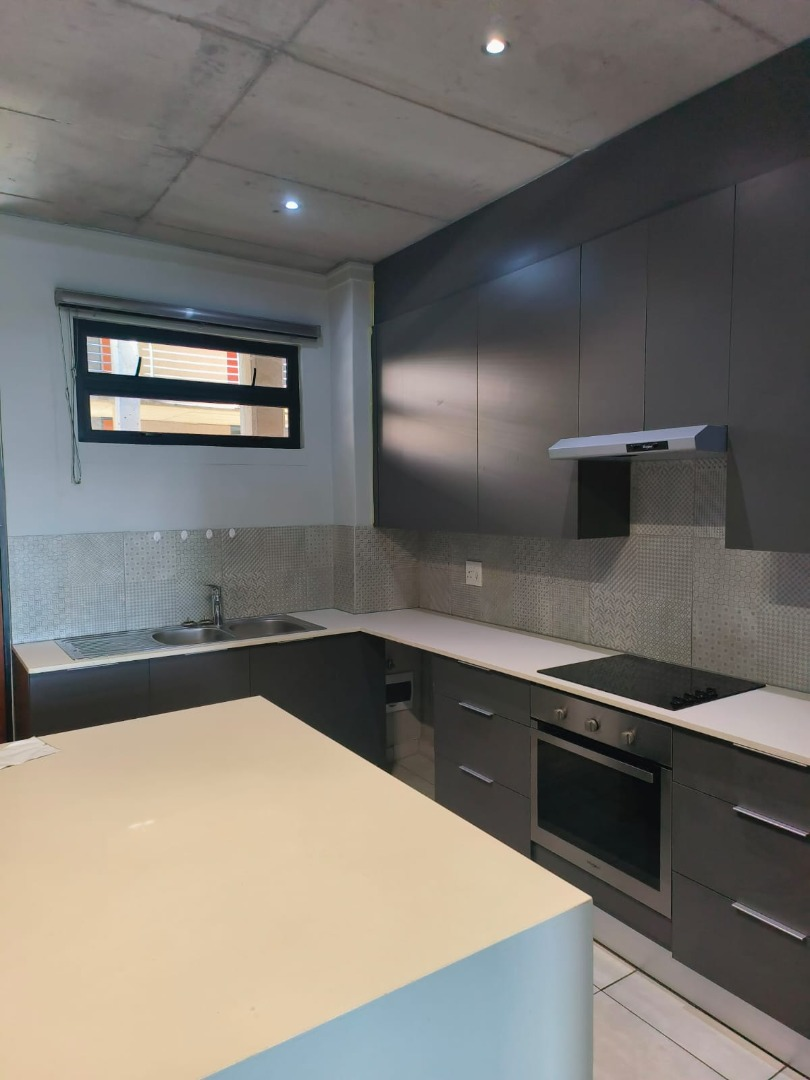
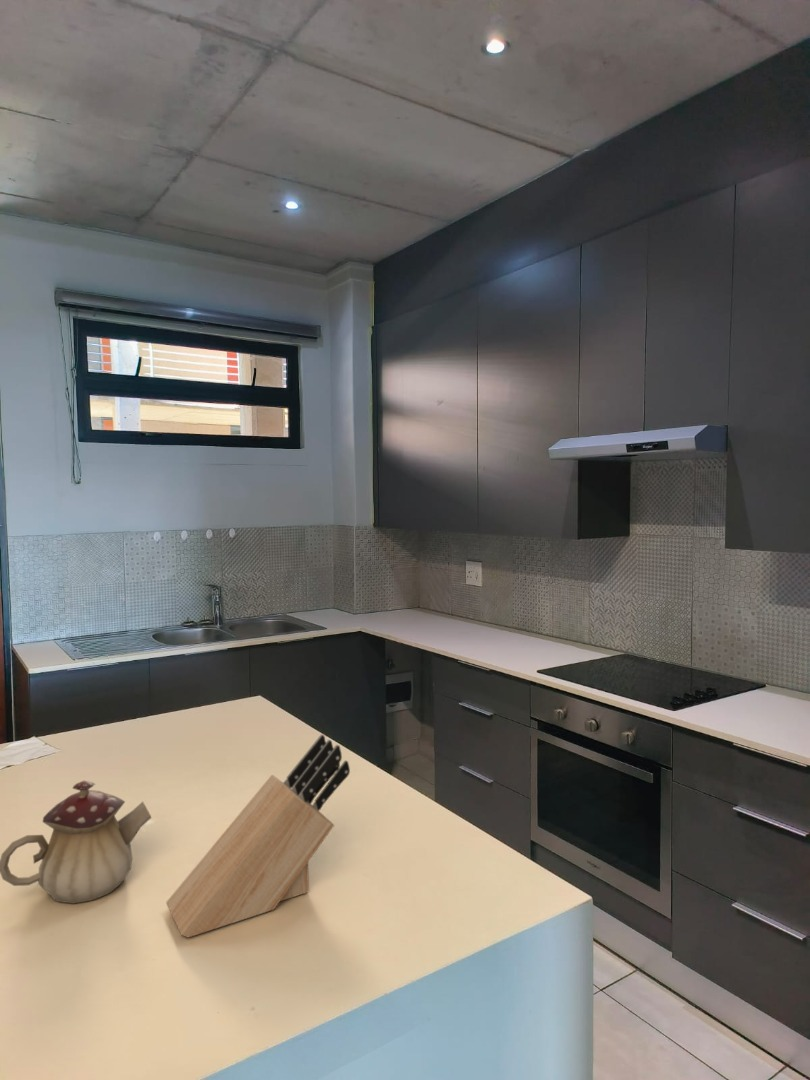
+ knife block [165,734,351,938]
+ teapot [0,780,152,905]
